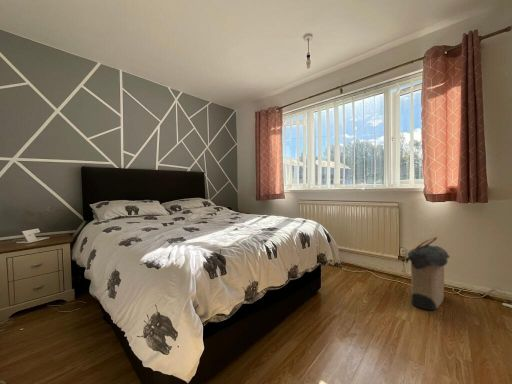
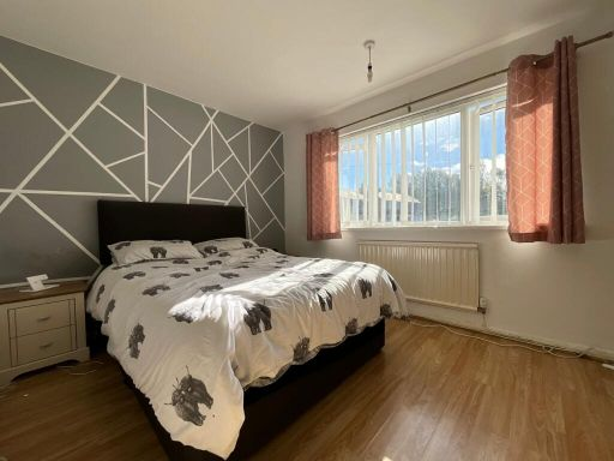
- laundry hamper [404,236,451,311]
